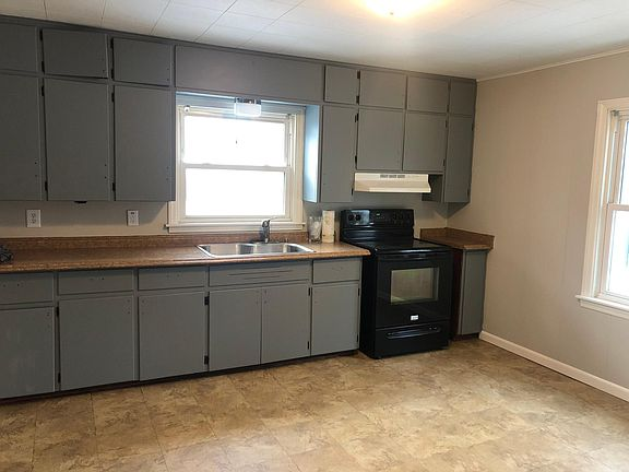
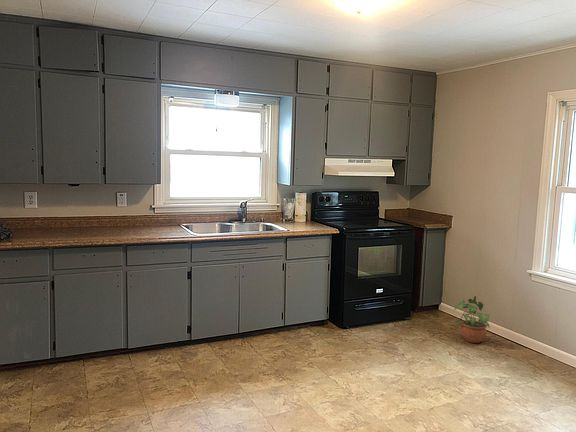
+ potted plant [453,295,491,344]
